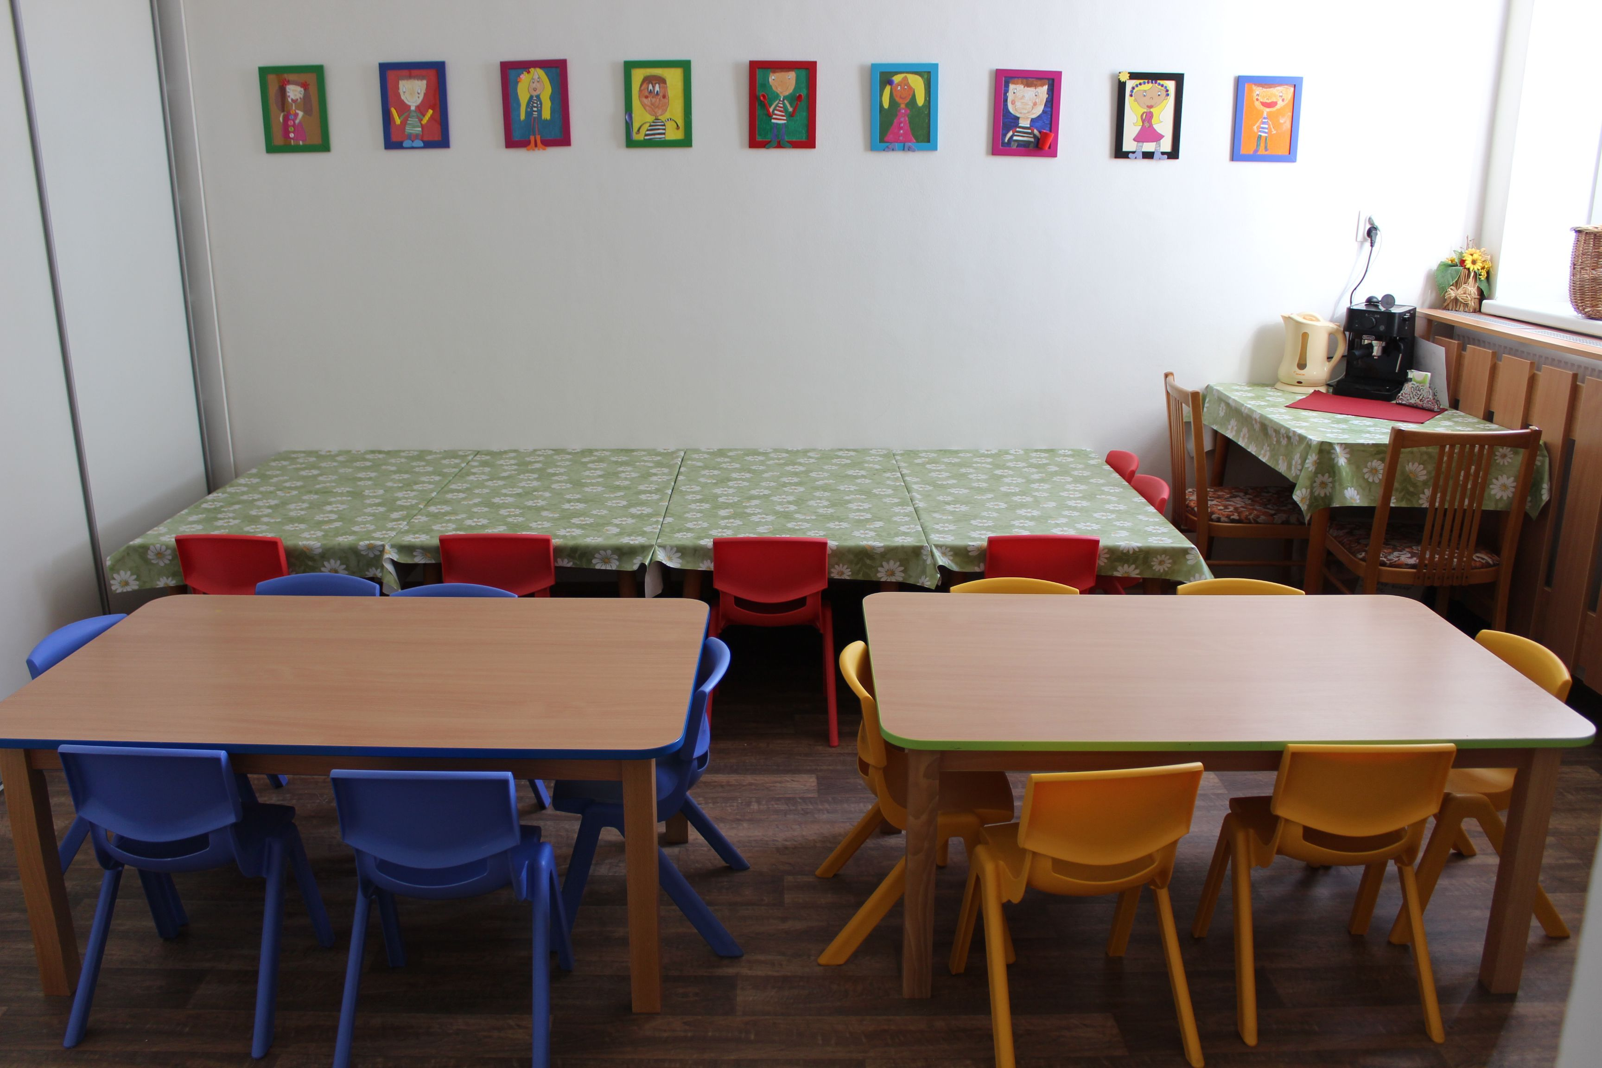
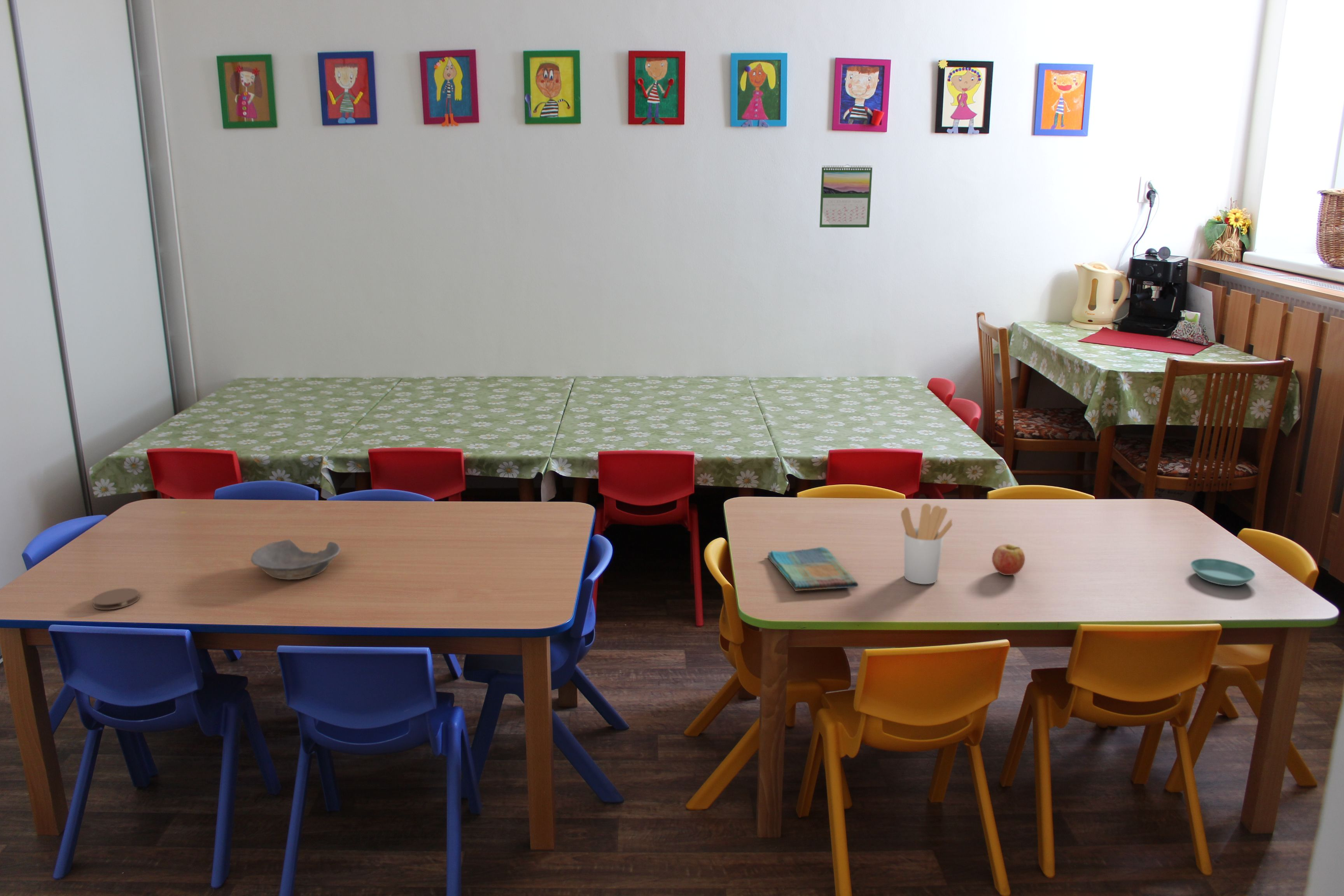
+ fruit [992,544,1025,576]
+ calendar [819,164,873,228]
+ dish towel [767,546,859,591]
+ coaster [92,588,140,610]
+ saucer [1190,558,1256,586]
+ bowl [251,539,341,580]
+ utensil holder [900,503,953,584]
